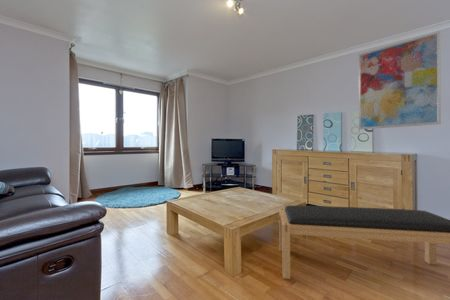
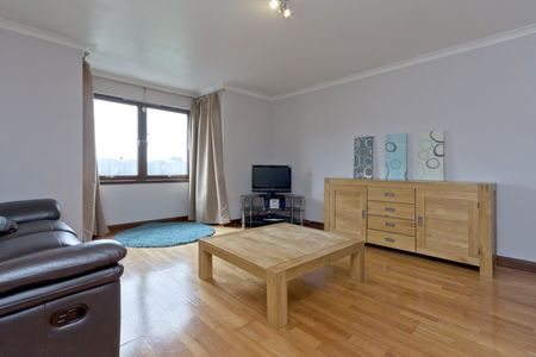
- wall art [358,30,442,130]
- bench [278,204,450,280]
